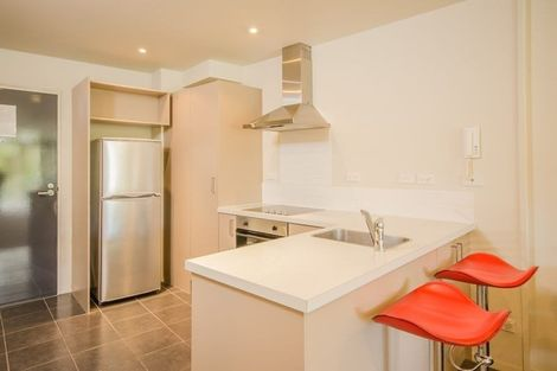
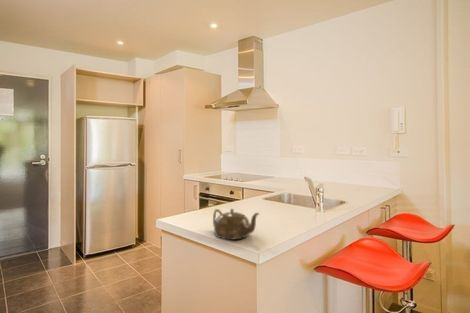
+ teapot [212,208,260,241]
